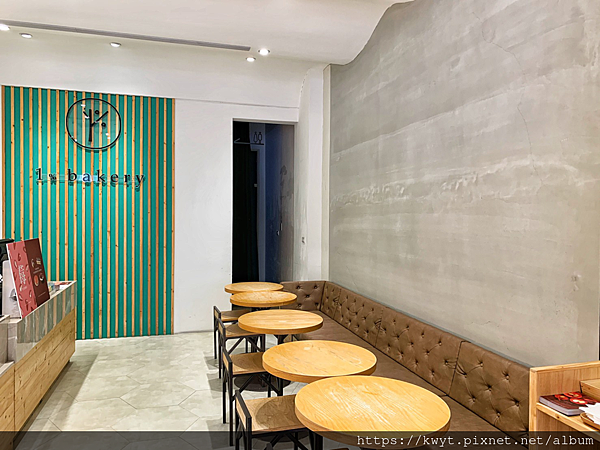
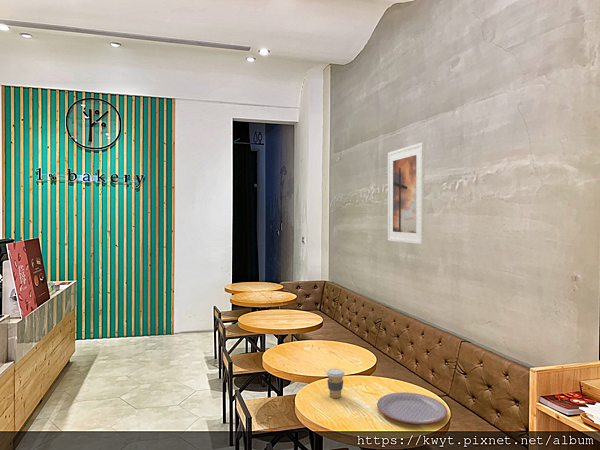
+ plate [376,391,448,425]
+ coffee cup [325,368,346,399]
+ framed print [387,142,425,245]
